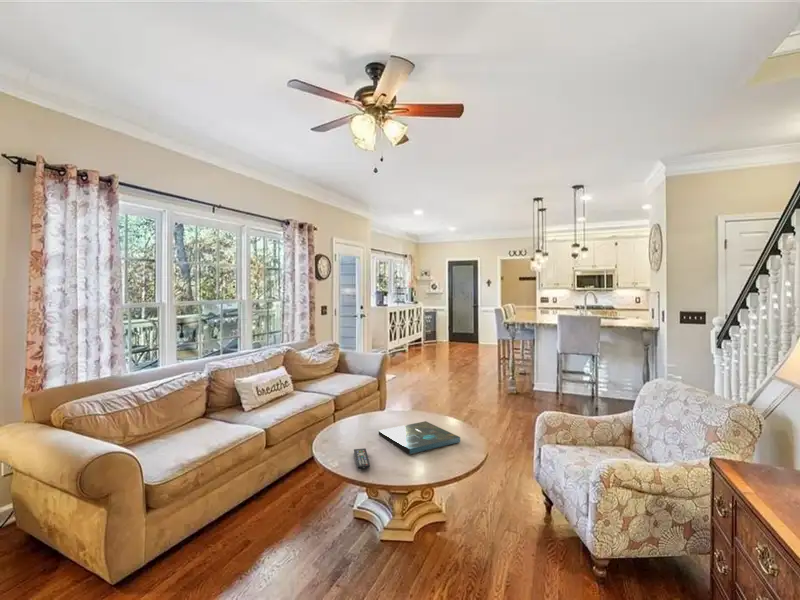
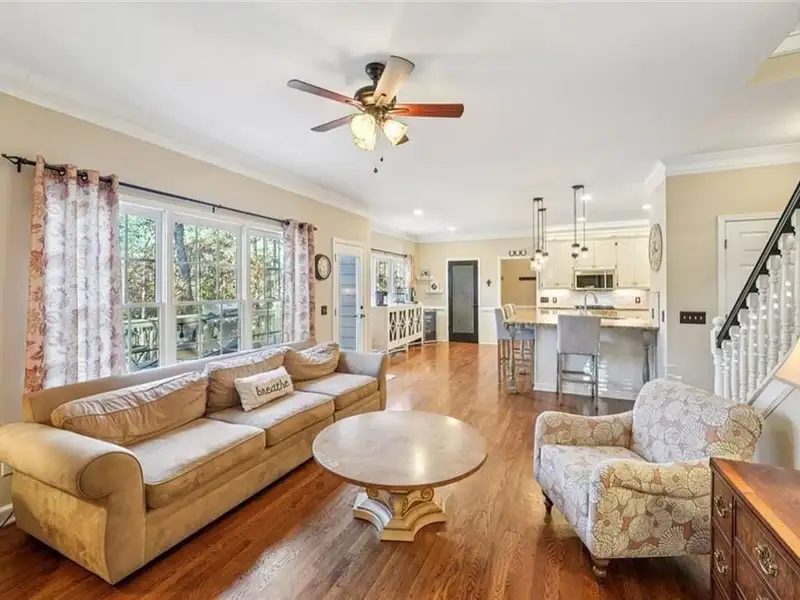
- remote control [353,448,371,470]
- board game [378,420,461,455]
